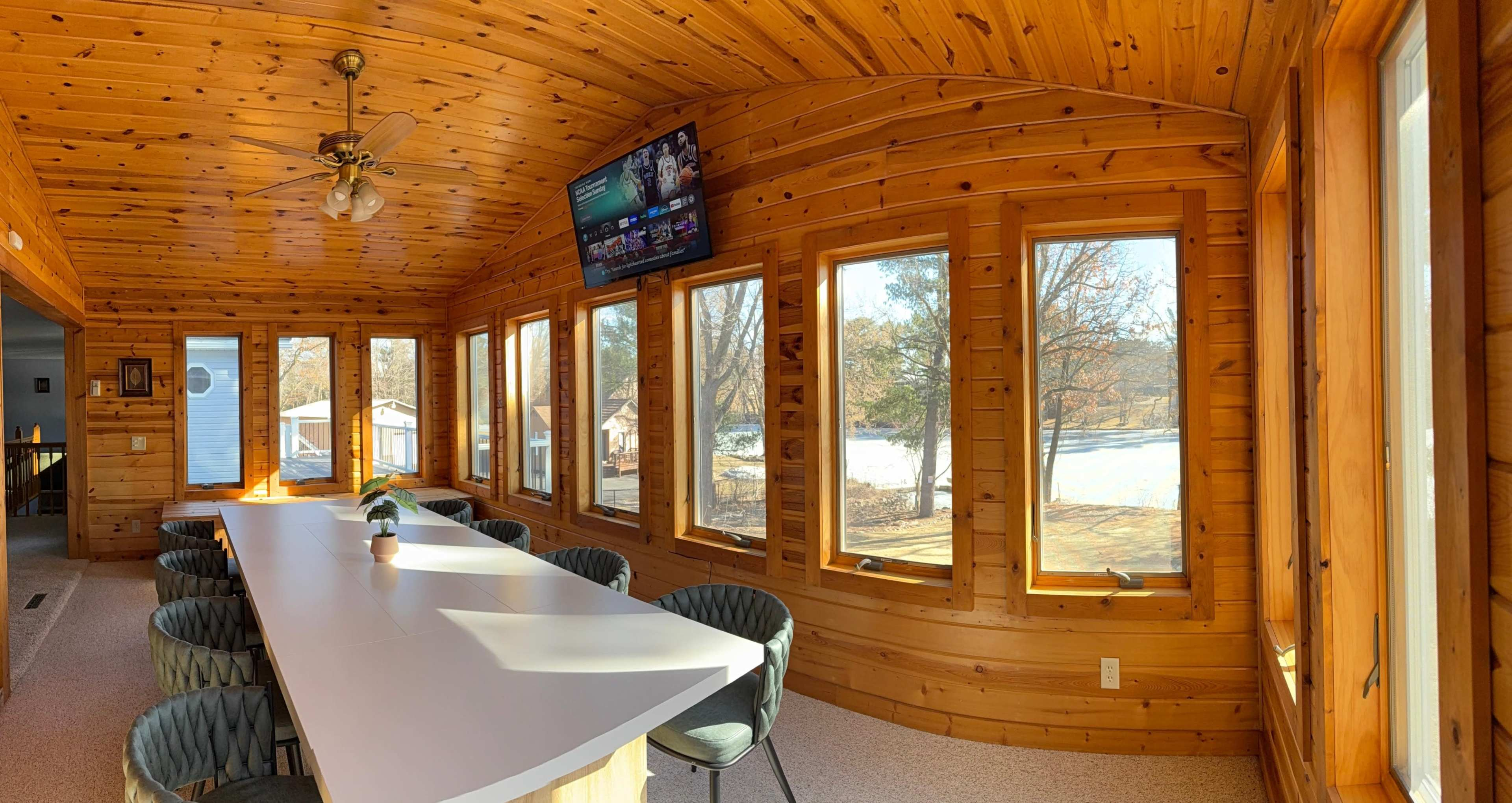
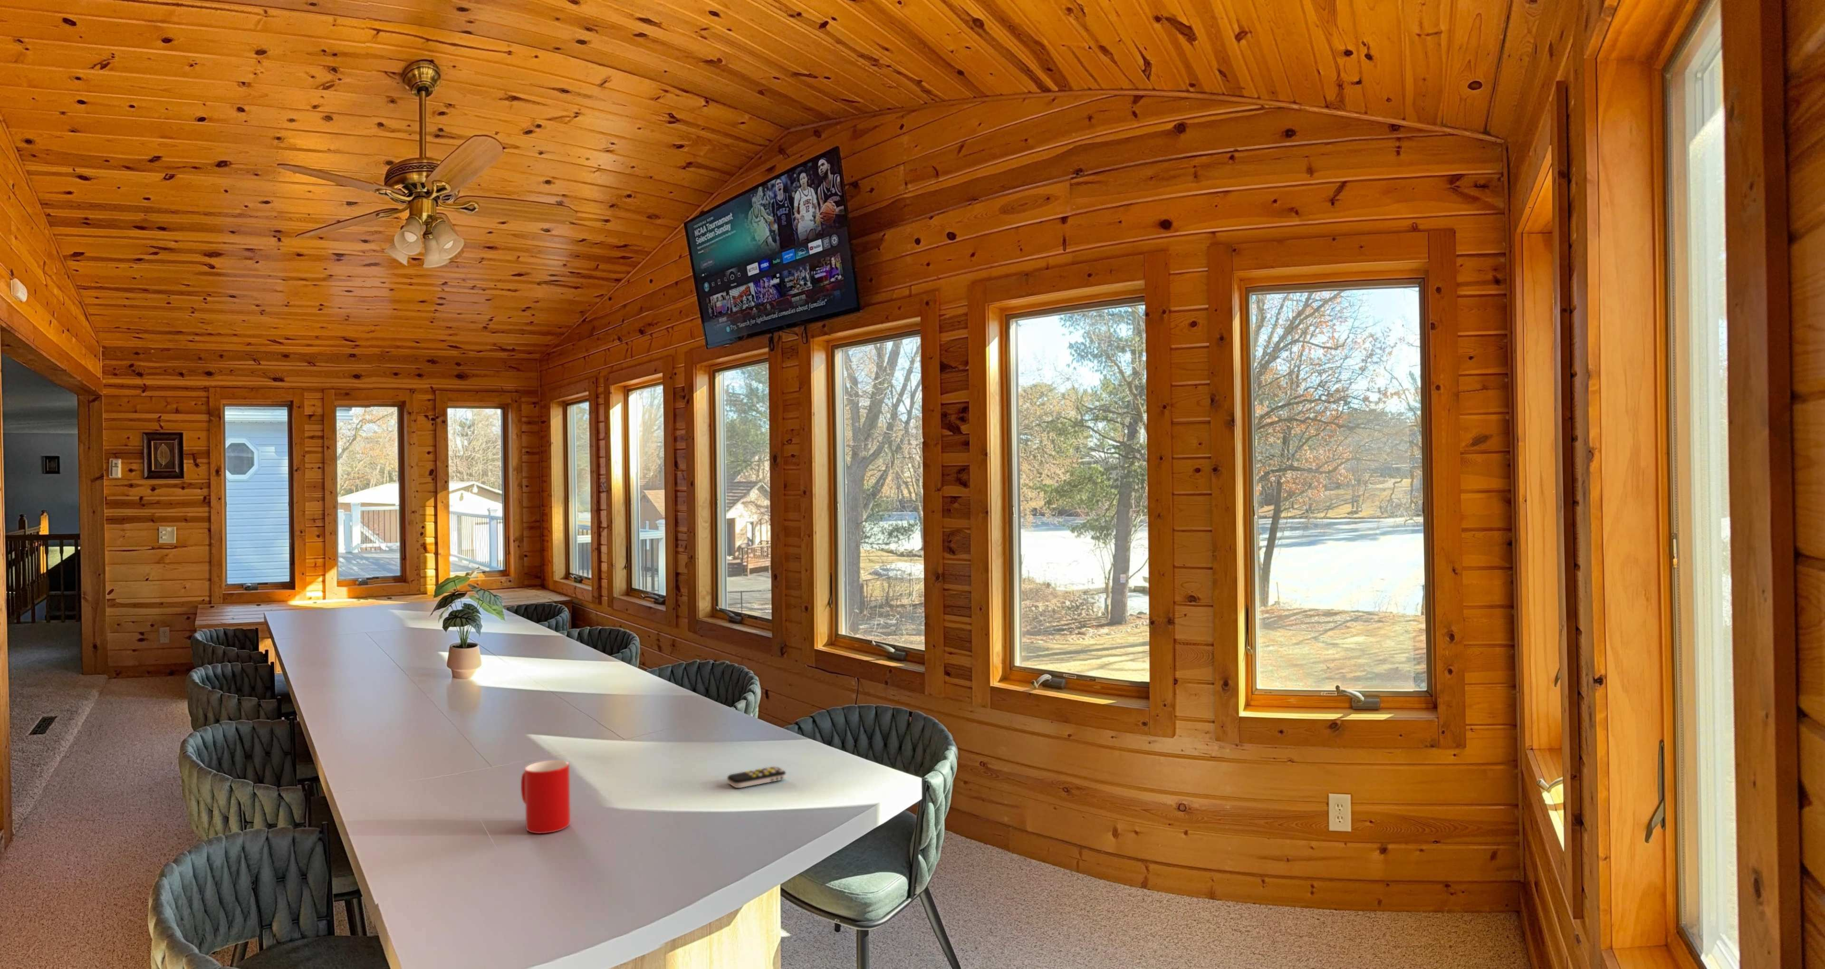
+ remote control [727,765,787,788]
+ cup [520,760,571,834]
